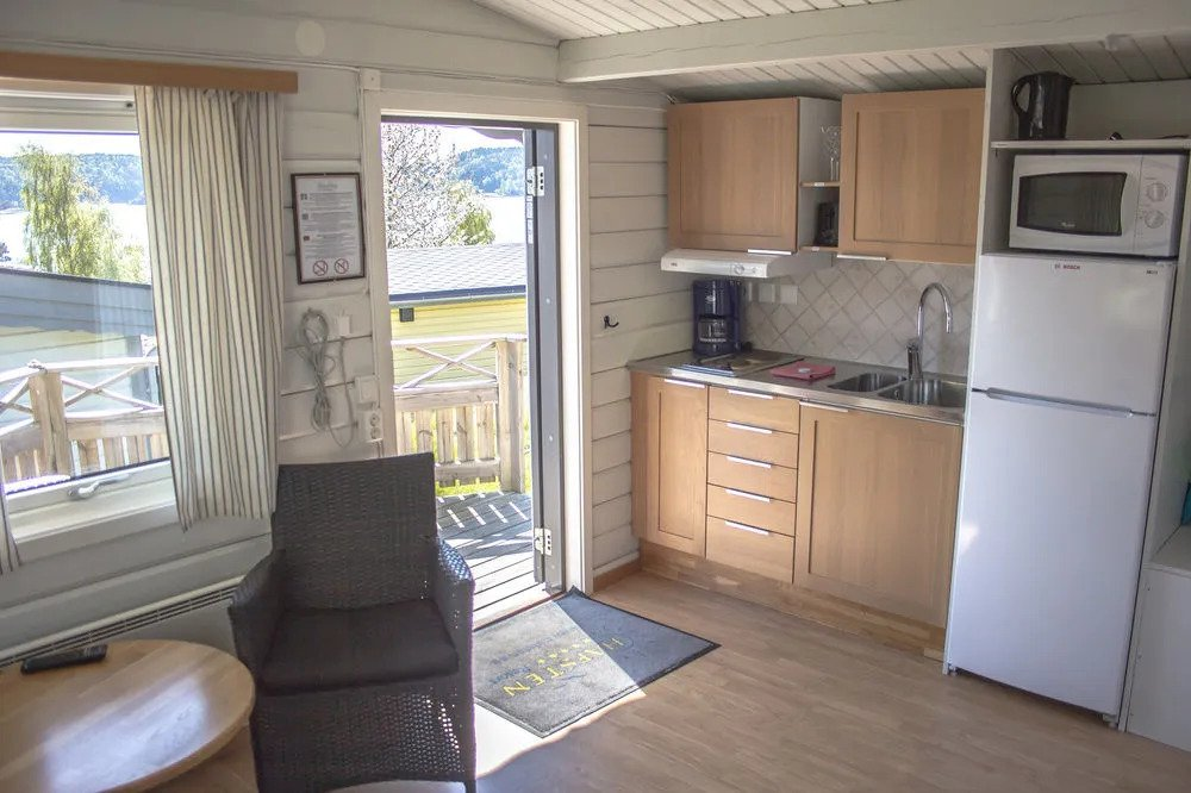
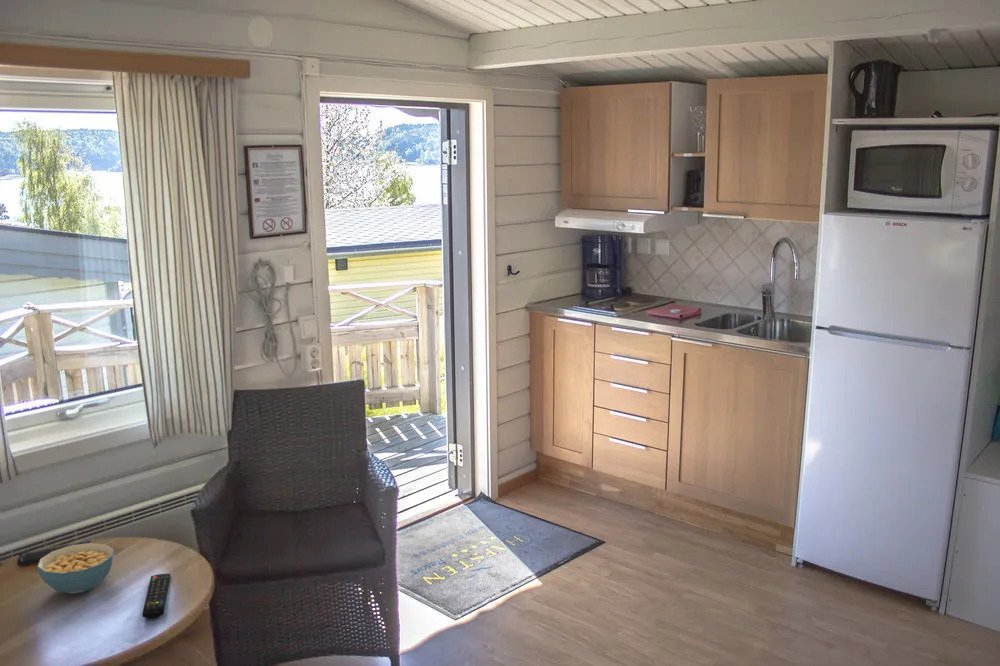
+ cereal bowl [36,542,115,595]
+ remote control [141,573,171,619]
